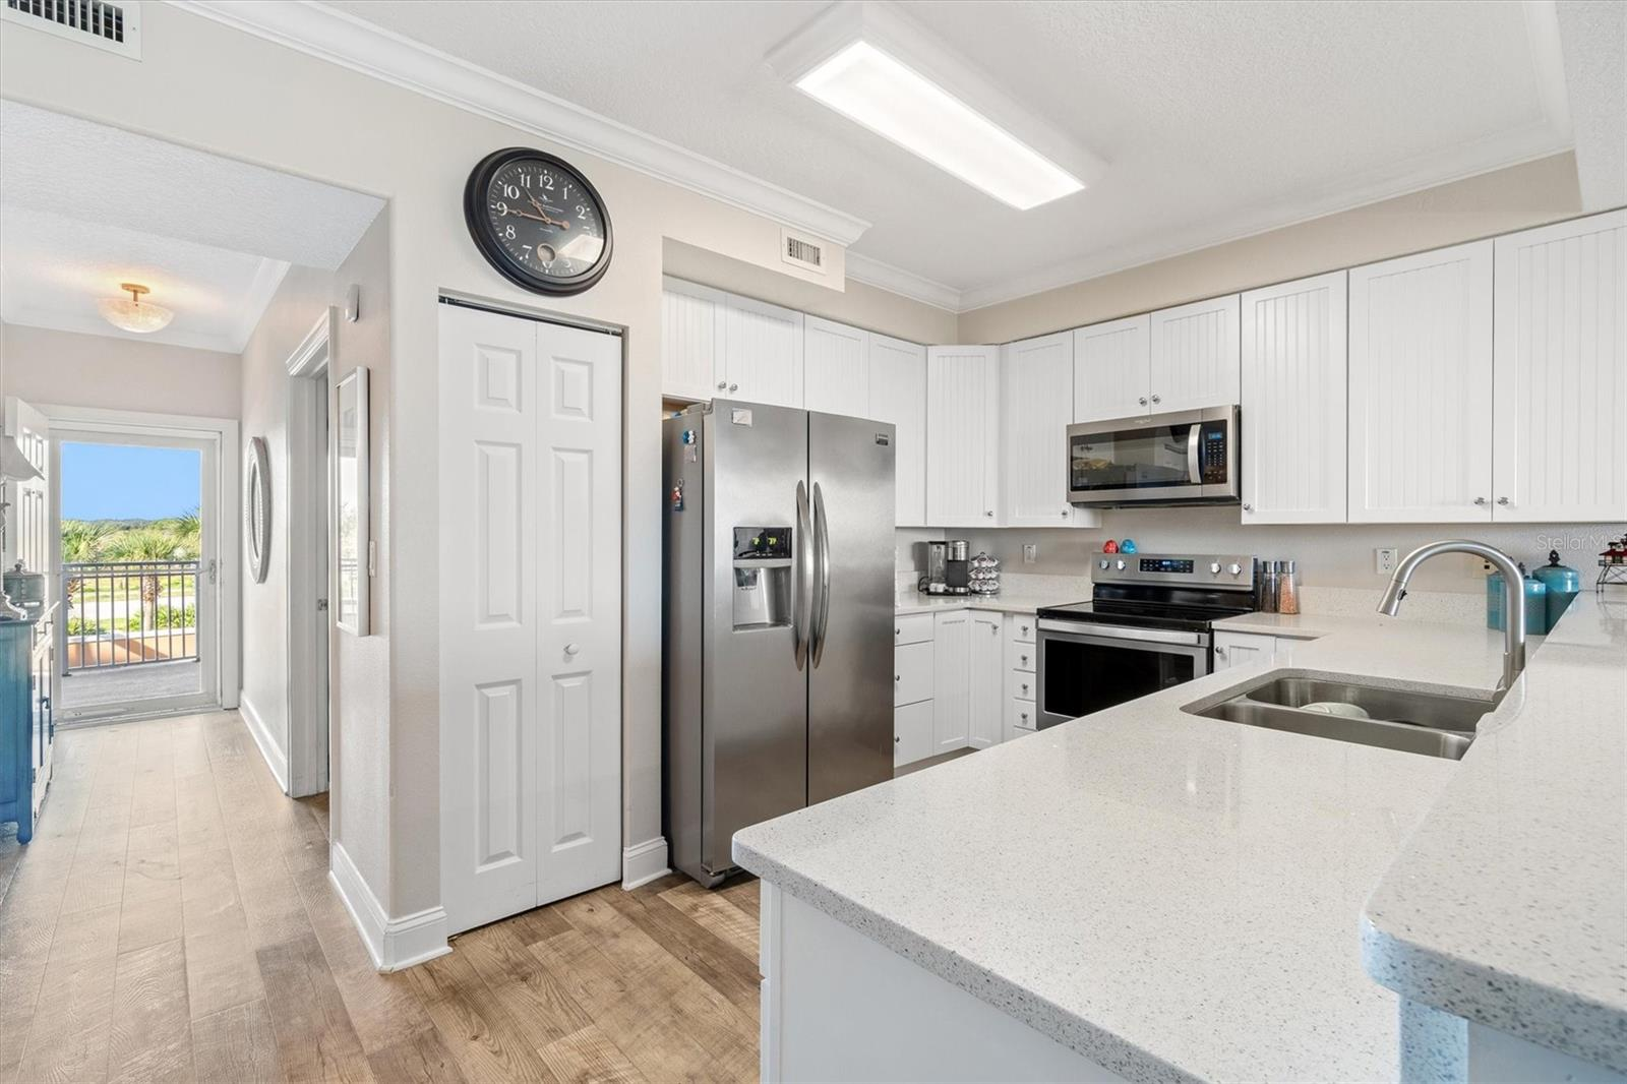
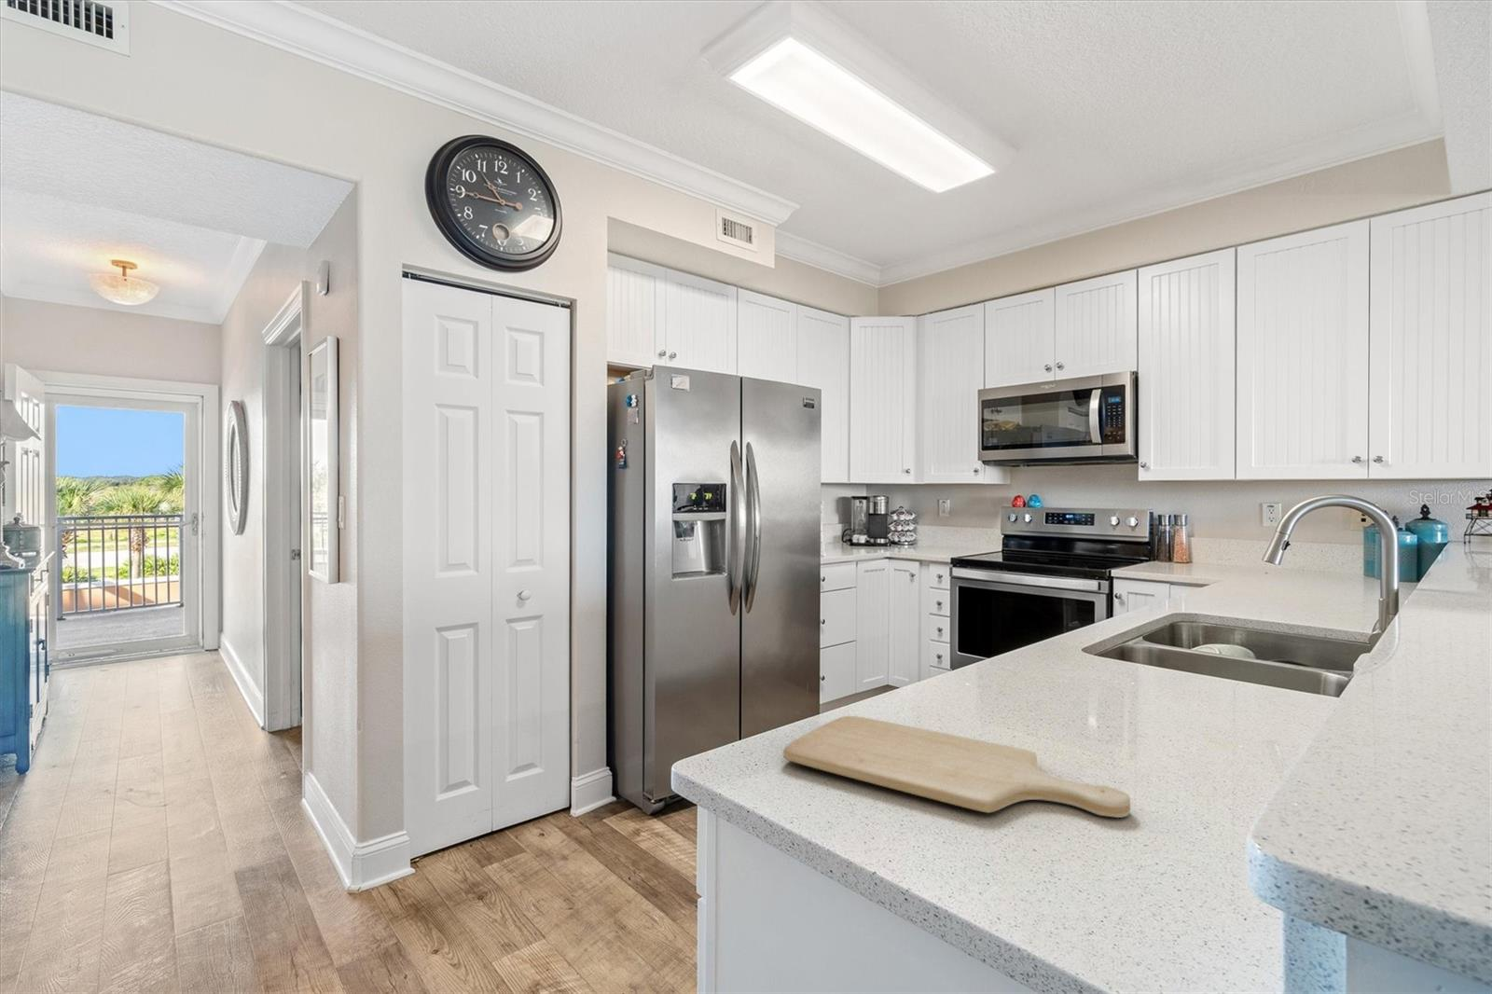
+ chopping board [782,716,1131,819]
